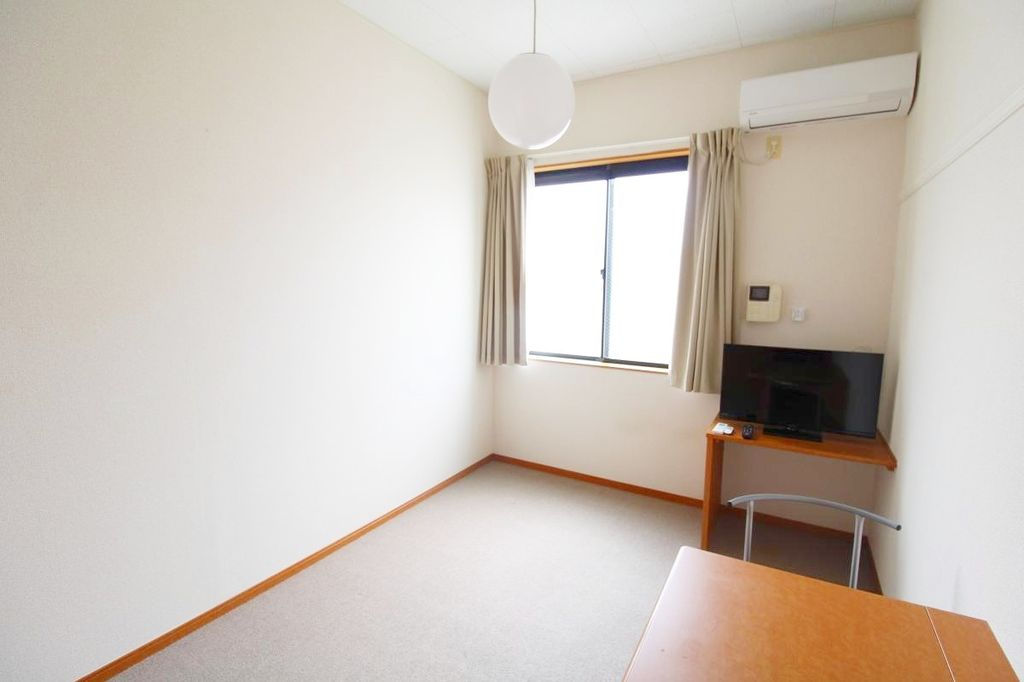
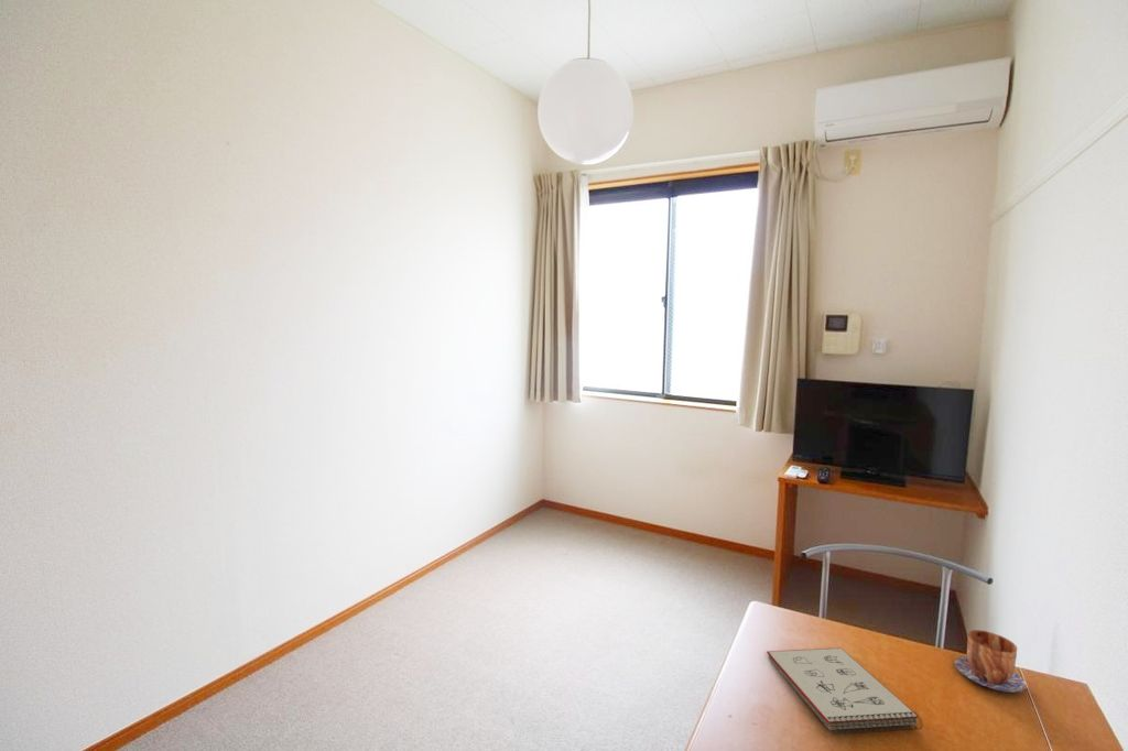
+ notepad [766,647,923,736]
+ mug [953,629,1028,693]
